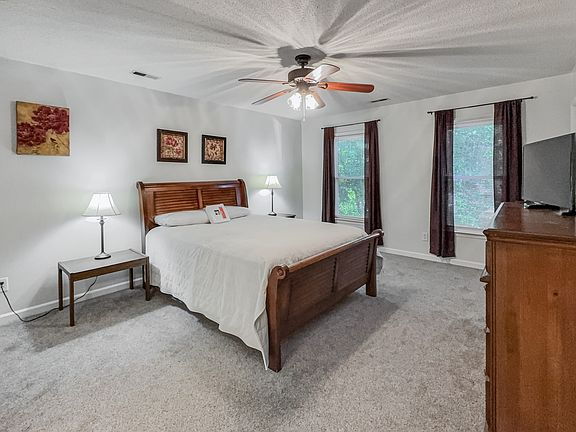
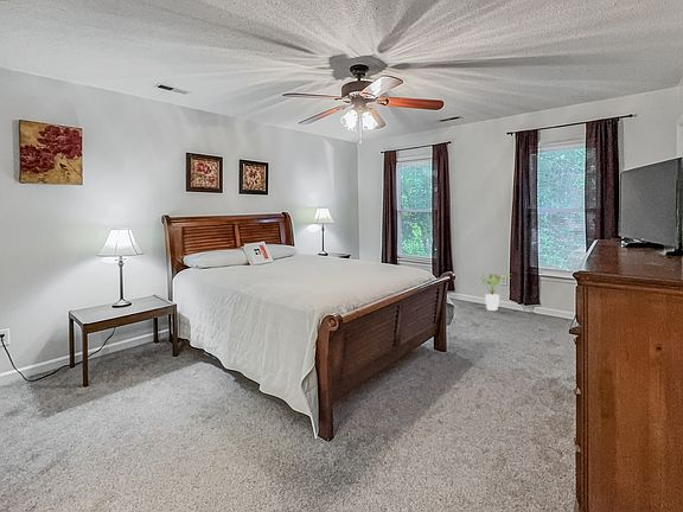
+ house plant [479,271,511,312]
